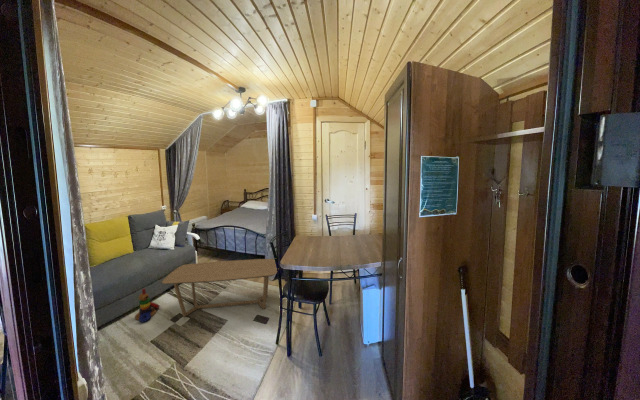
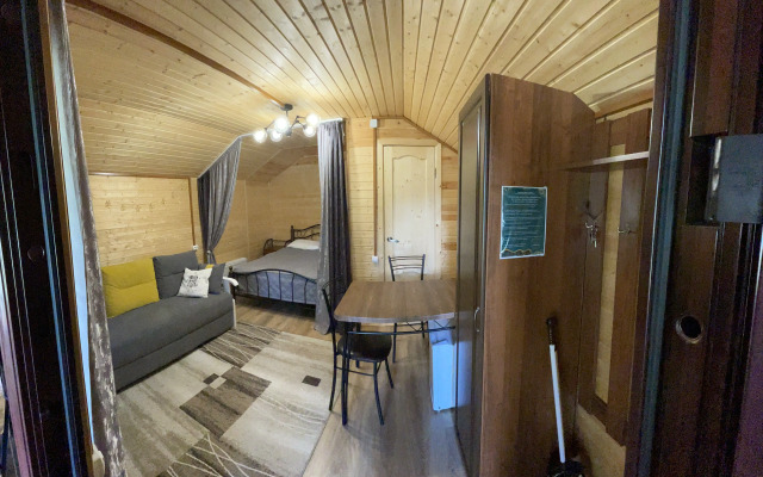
- coffee table [161,258,278,318]
- stacking toy [134,287,161,323]
